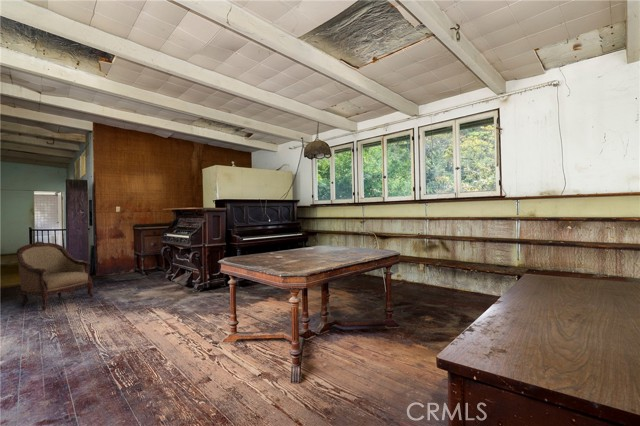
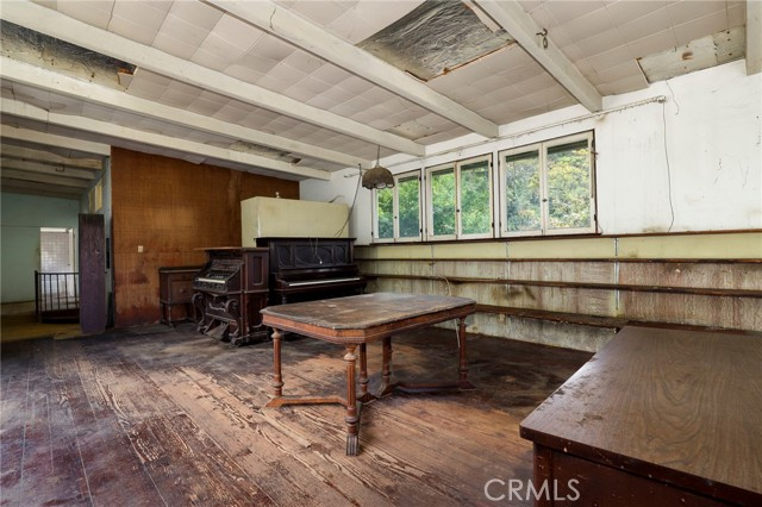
- armchair [15,240,95,311]
